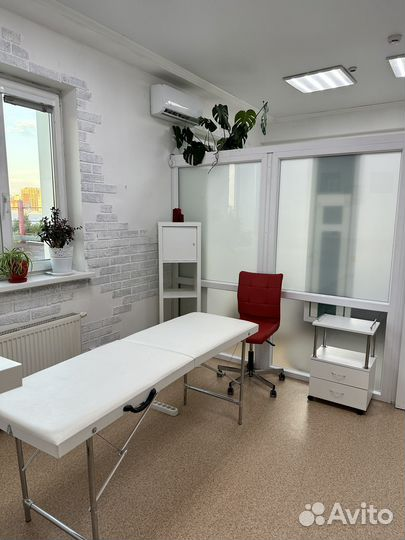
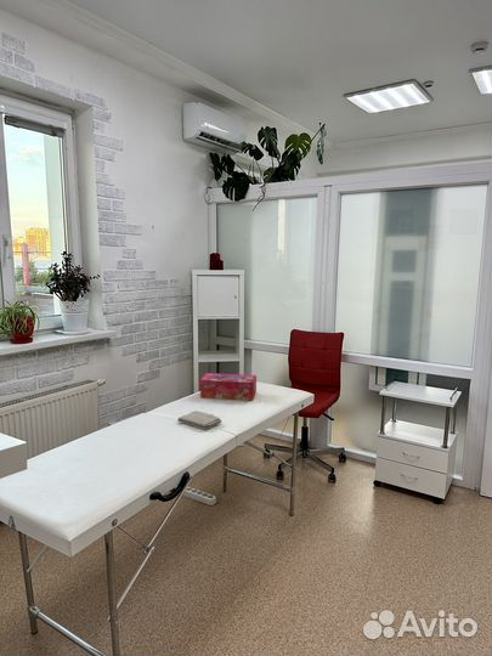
+ washcloth [177,409,222,431]
+ tissue box [199,372,258,401]
